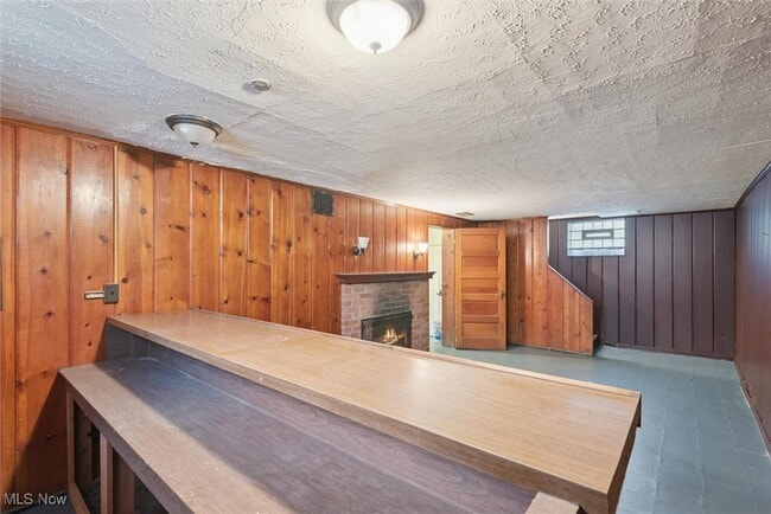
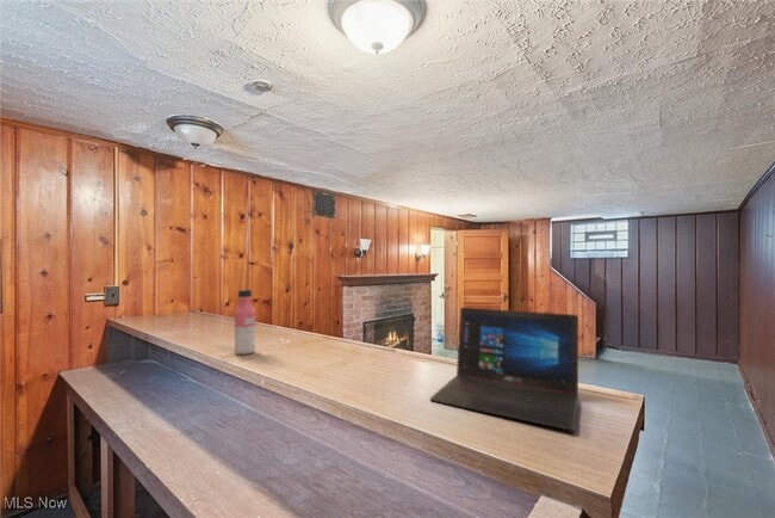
+ laptop [429,306,579,432]
+ water bottle [234,289,256,356]
